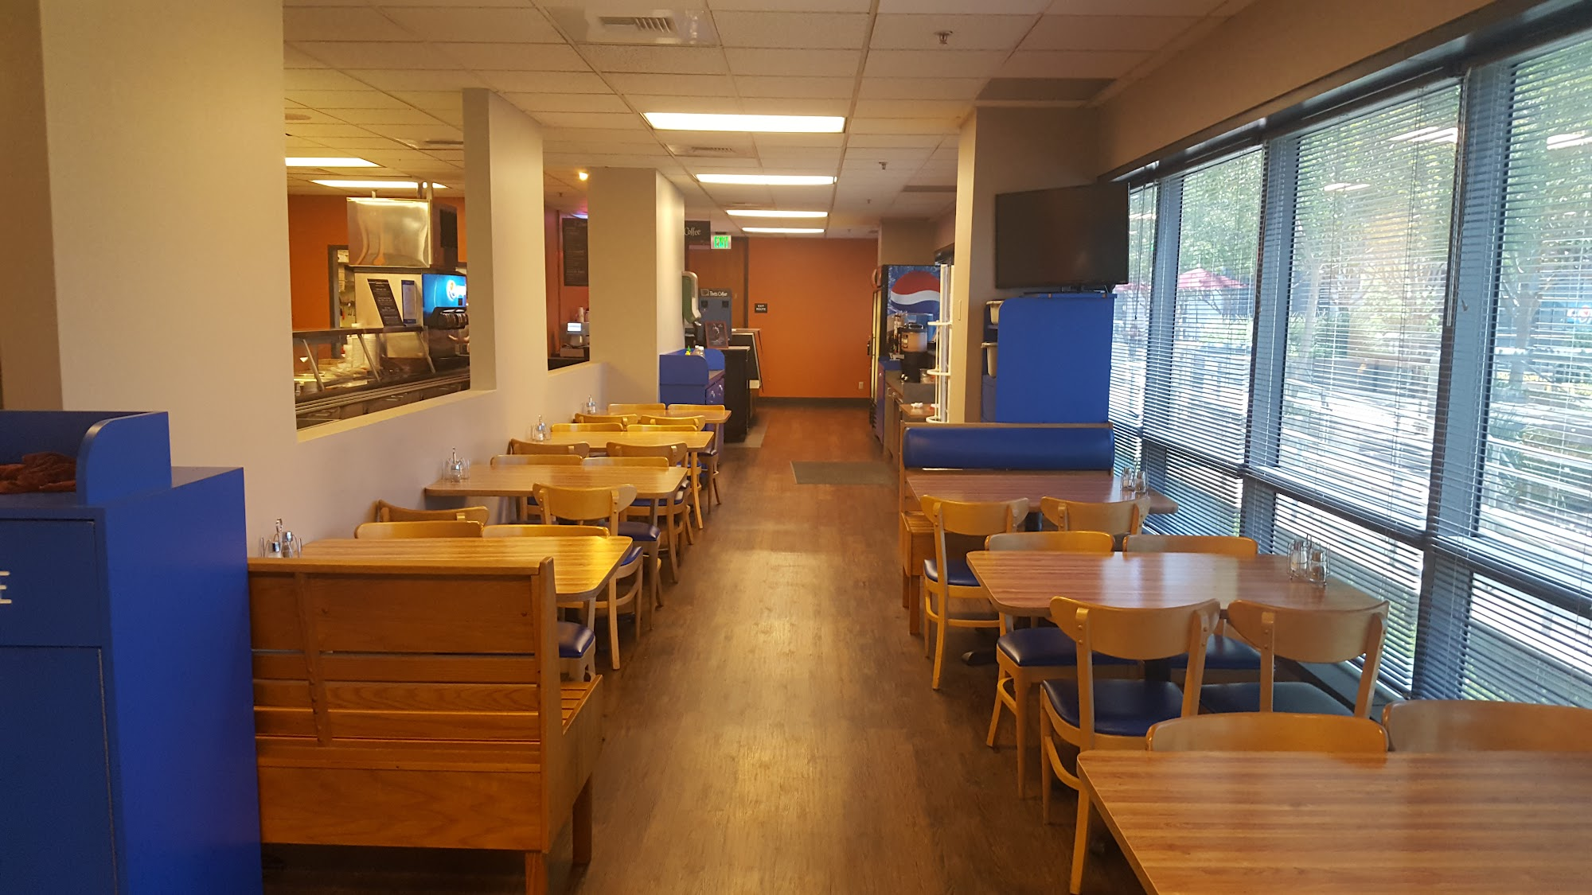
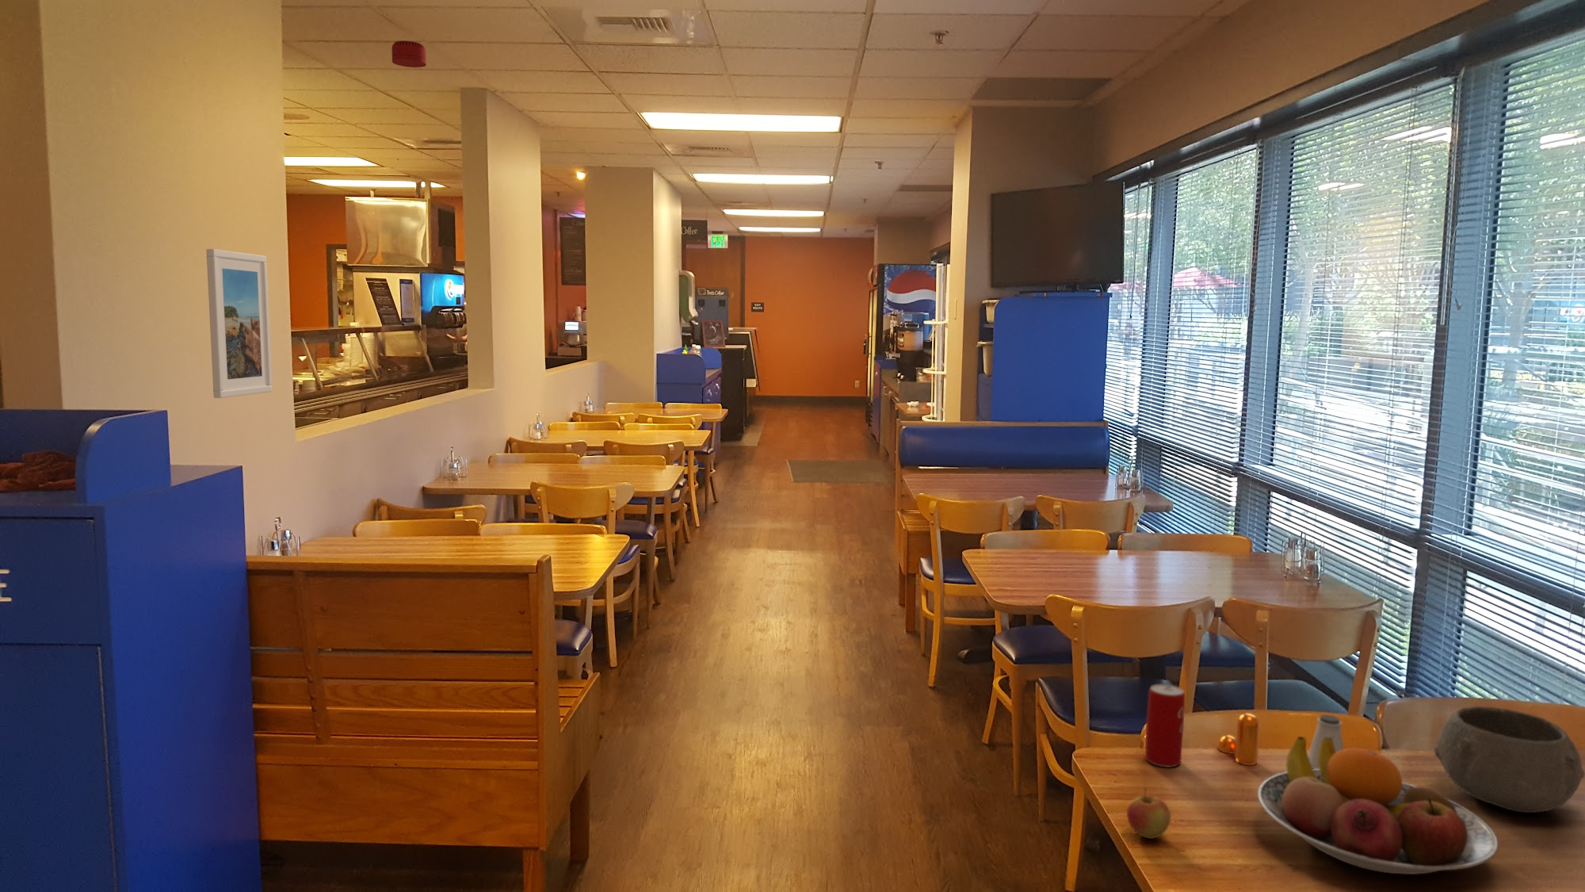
+ apple [1126,786,1171,840]
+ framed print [206,248,273,399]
+ saltshaker [1307,713,1344,769]
+ bowl [1433,706,1585,814]
+ fruit bowl [1257,736,1499,875]
+ smoke detector [391,39,427,69]
+ pepper shaker [1216,712,1261,766]
+ beverage can [1144,684,1185,768]
